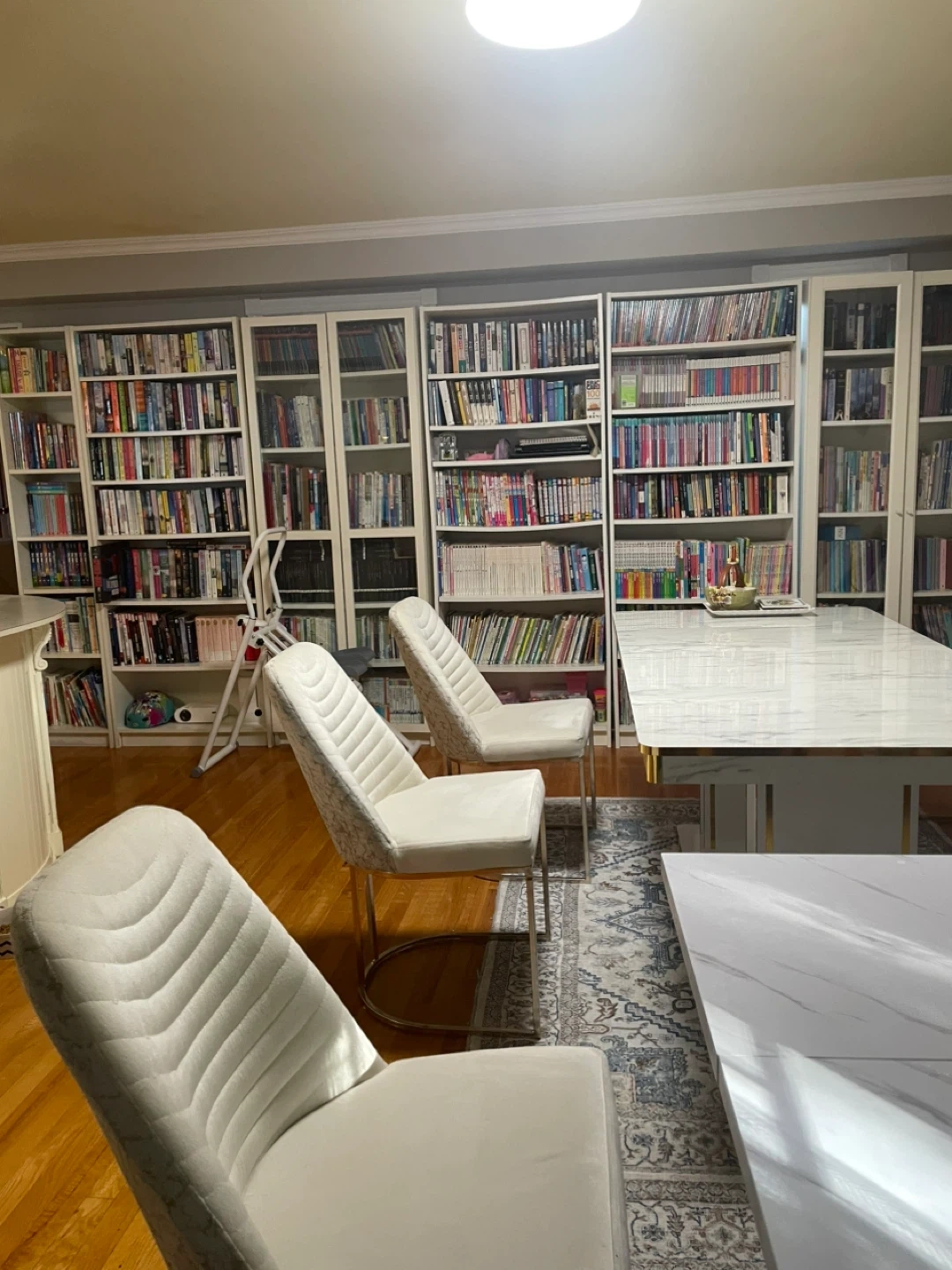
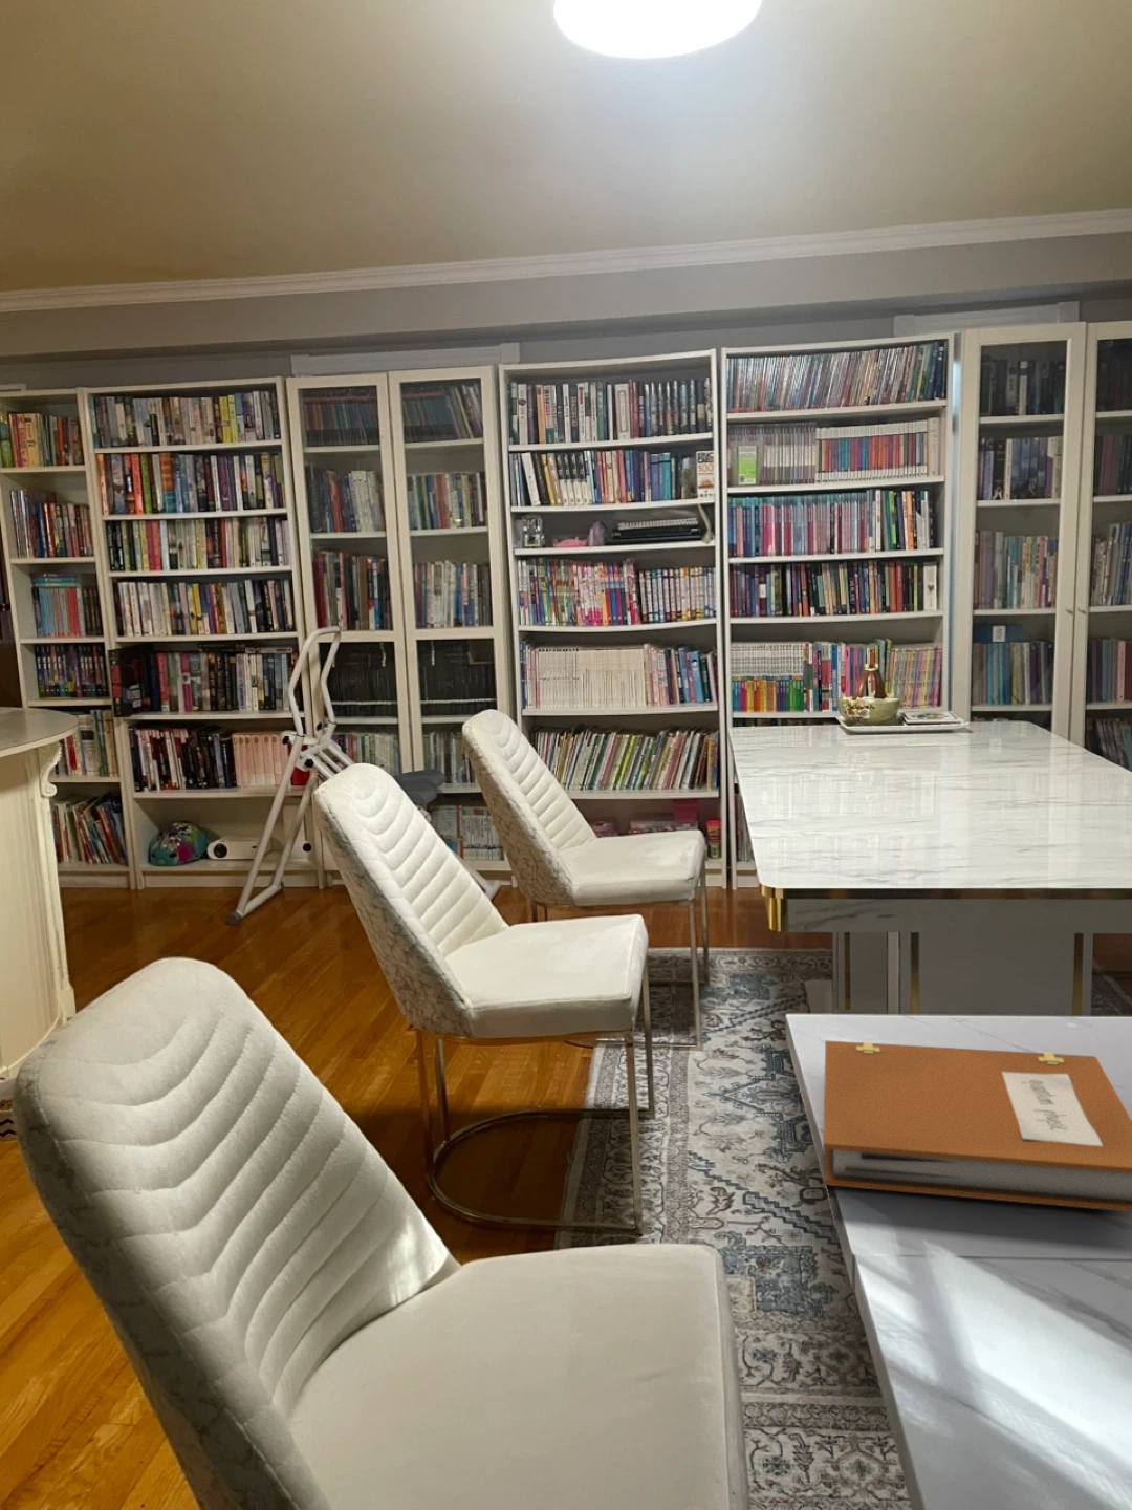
+ notebook [822,1039,1132,1213]
